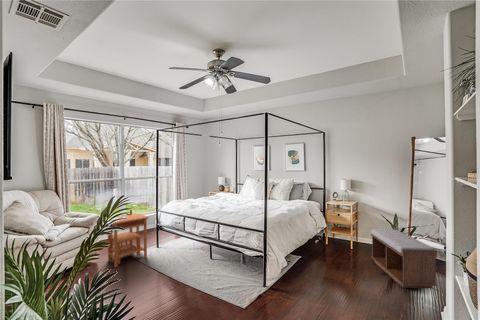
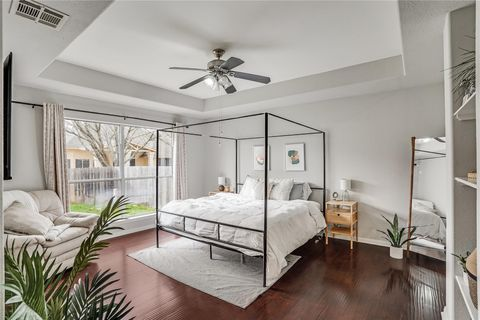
- bench [370,228,438,289]
- side table [107,209,150,268]
